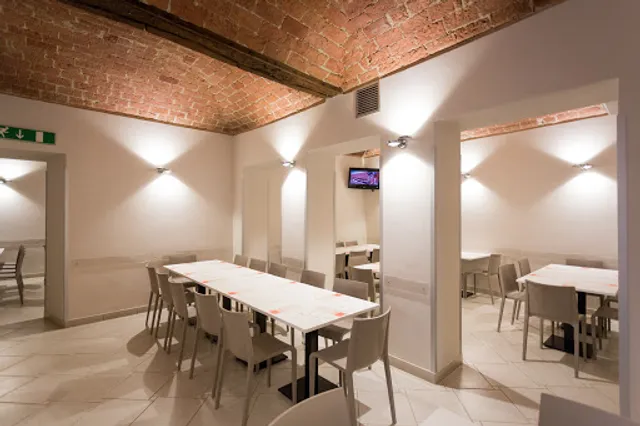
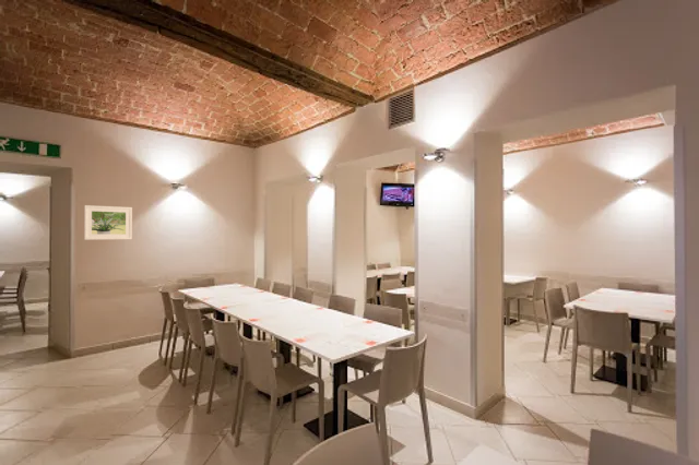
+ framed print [83,204,133,241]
